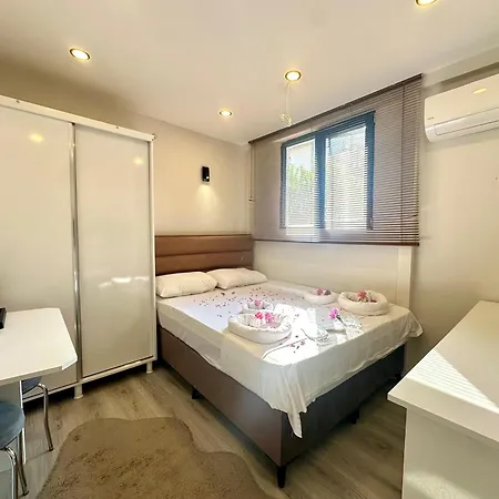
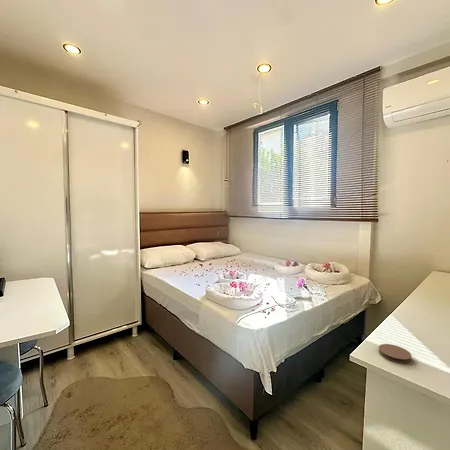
+ coaster [378,343,413,364]
